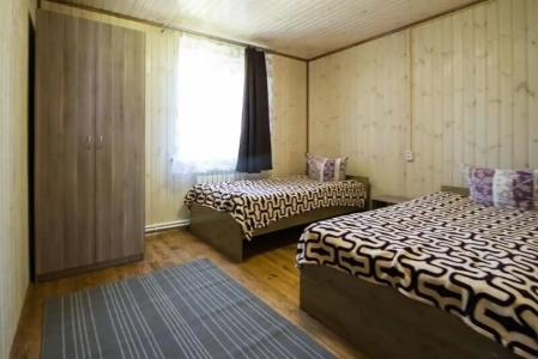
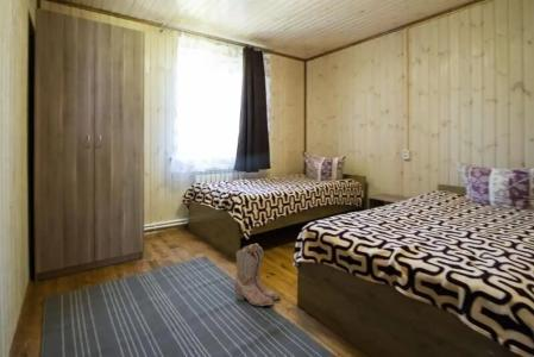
+ boots [234,243,281,307]
